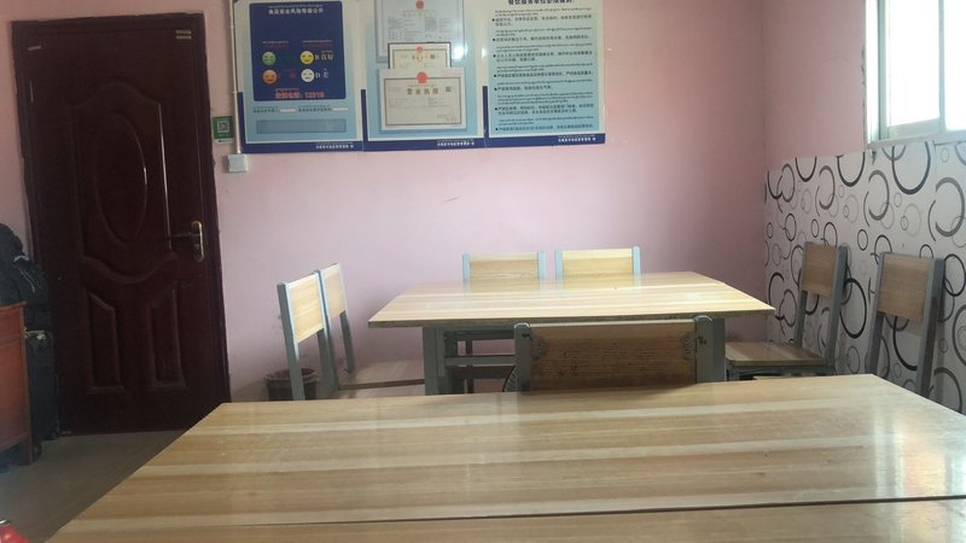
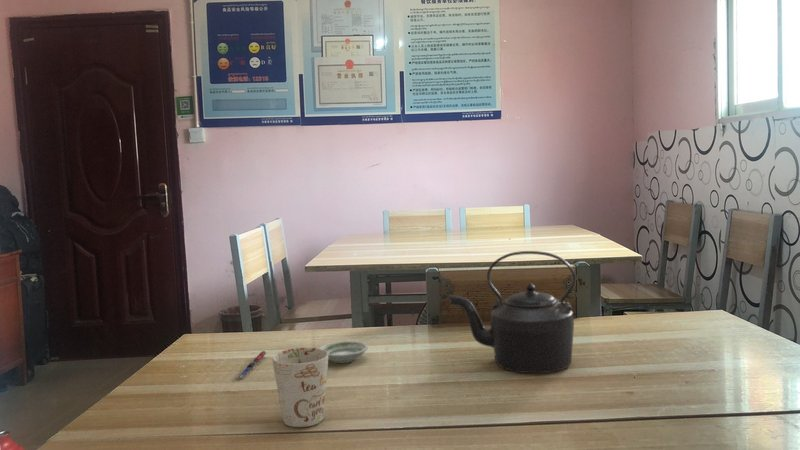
+ kettle [448,250,577,374]
+ pen [236,350,267,380]
+ mug [271,347,329,428]
+ saucer [318,340,369,364]
